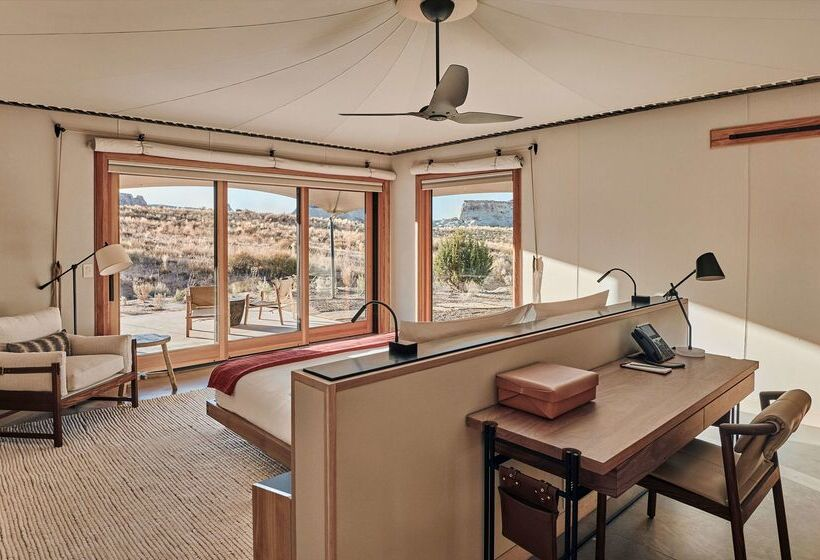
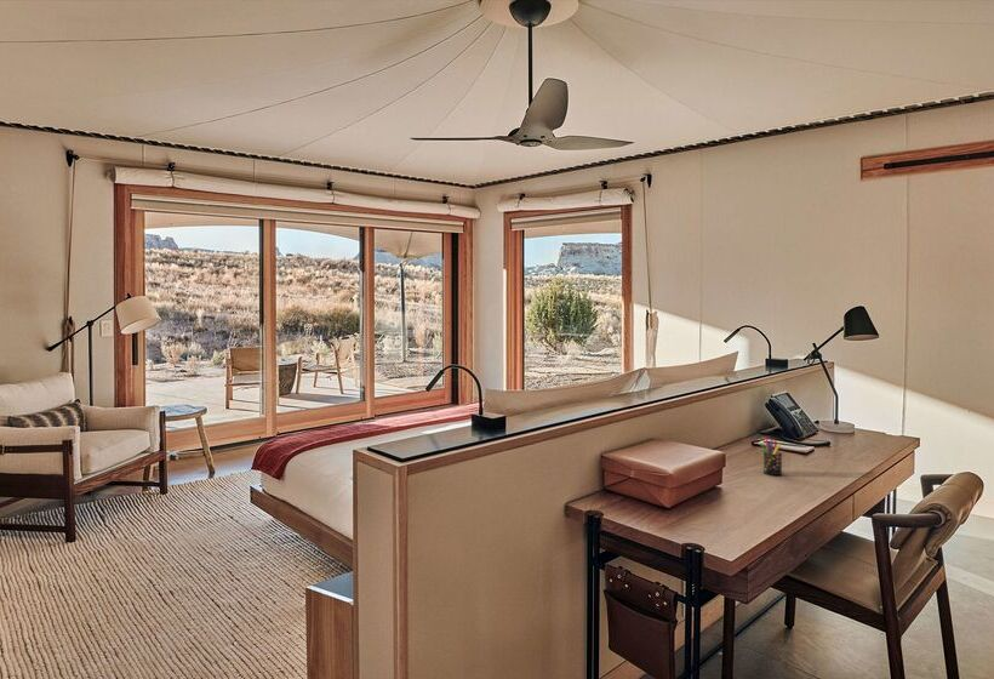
+ pen holder [760,435,783,477]
